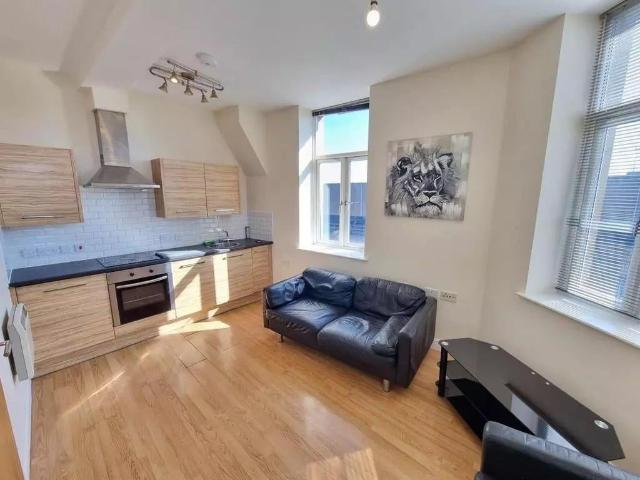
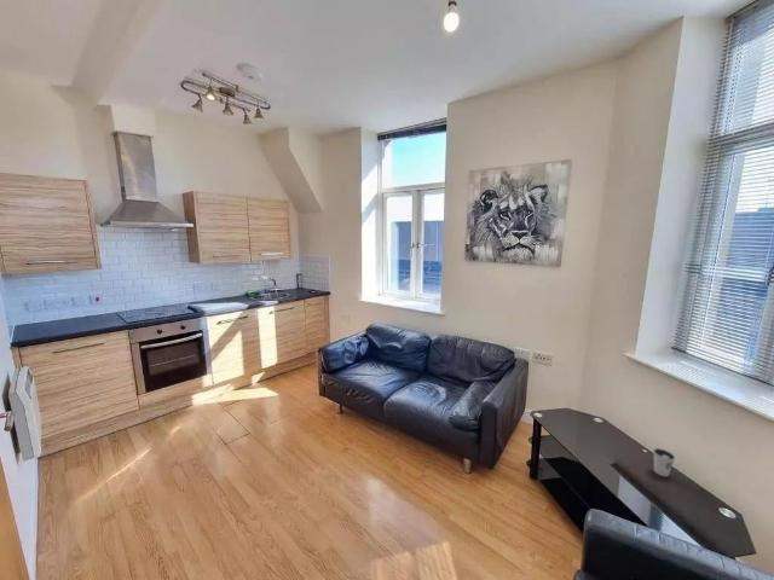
+ dixie cup [652,447,676,477]
